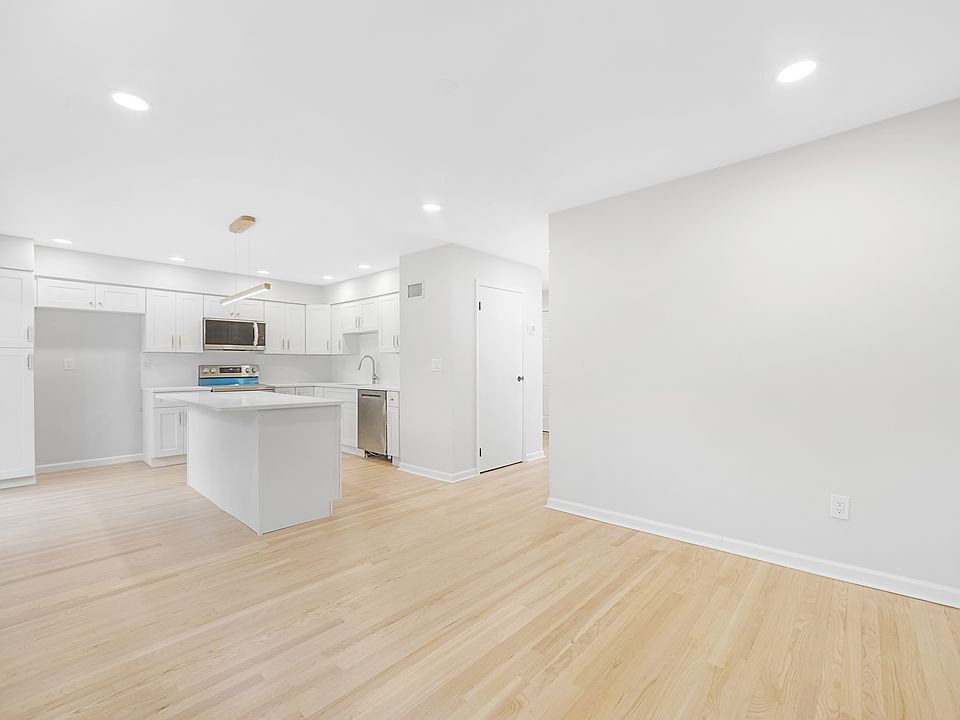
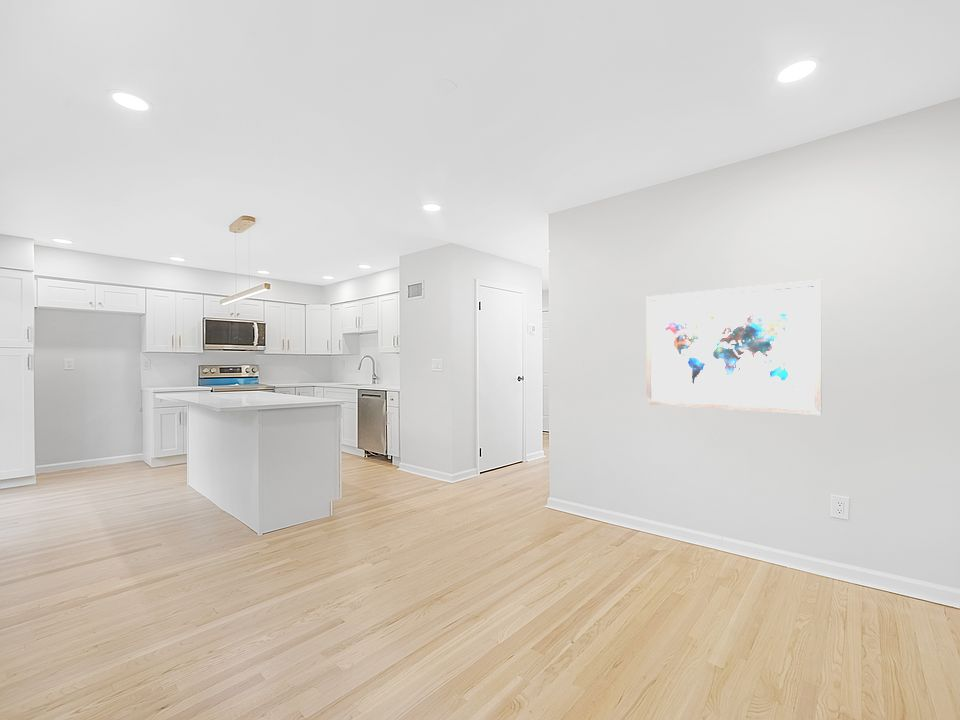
+ wall art [645,279,822,416]
